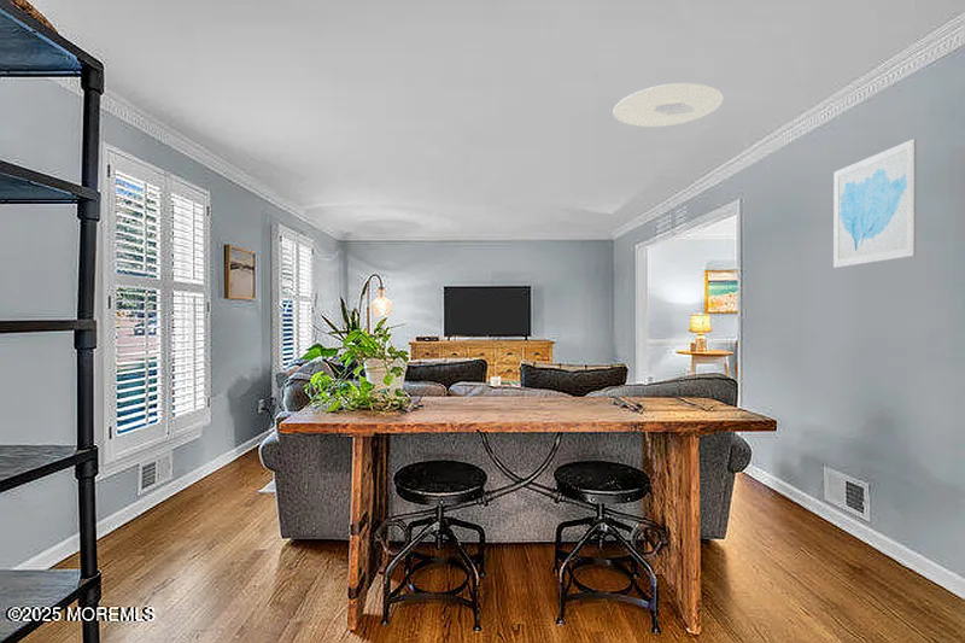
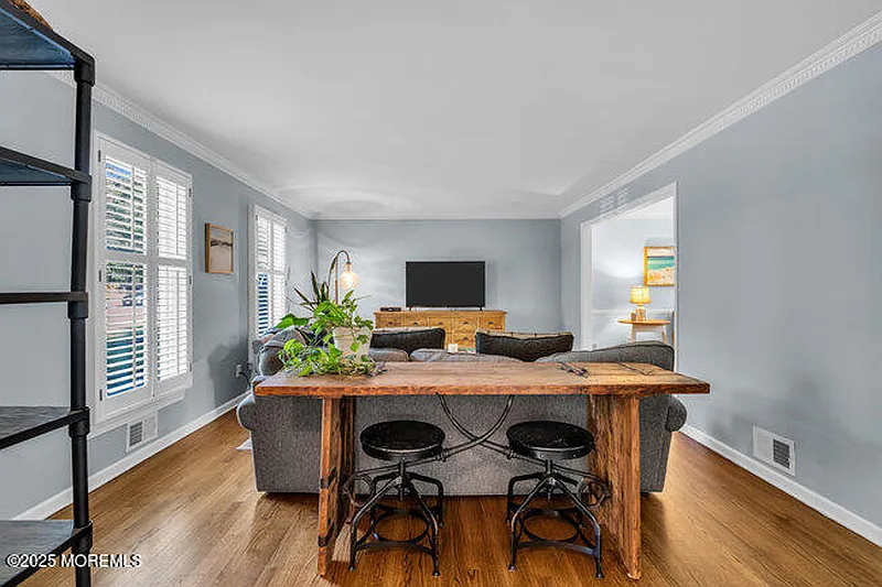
- ceiling light [613,82,724,128]
- wall art [832,138,918,269]
